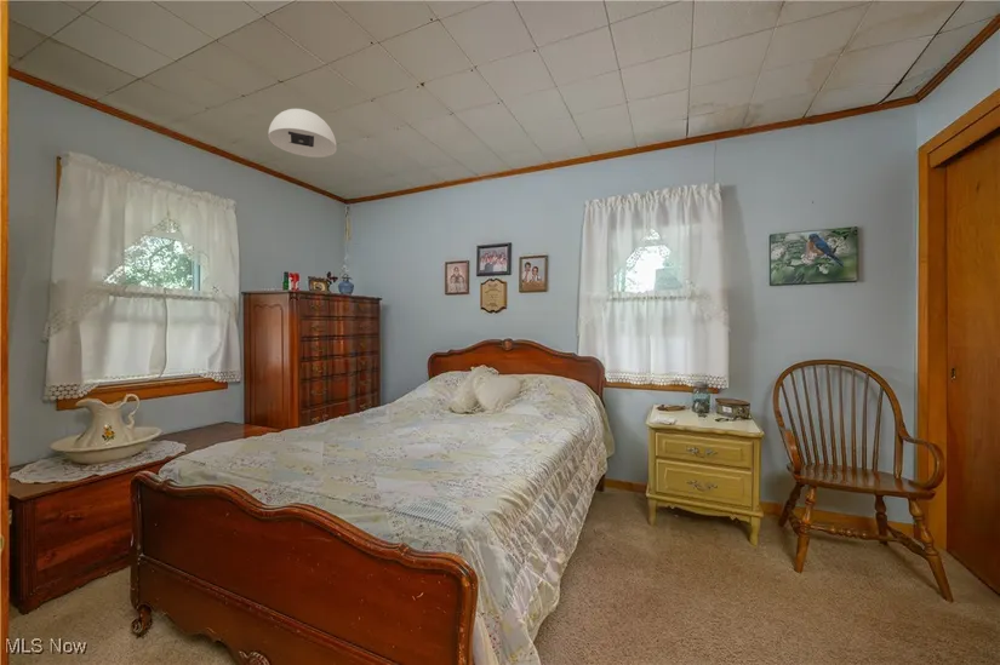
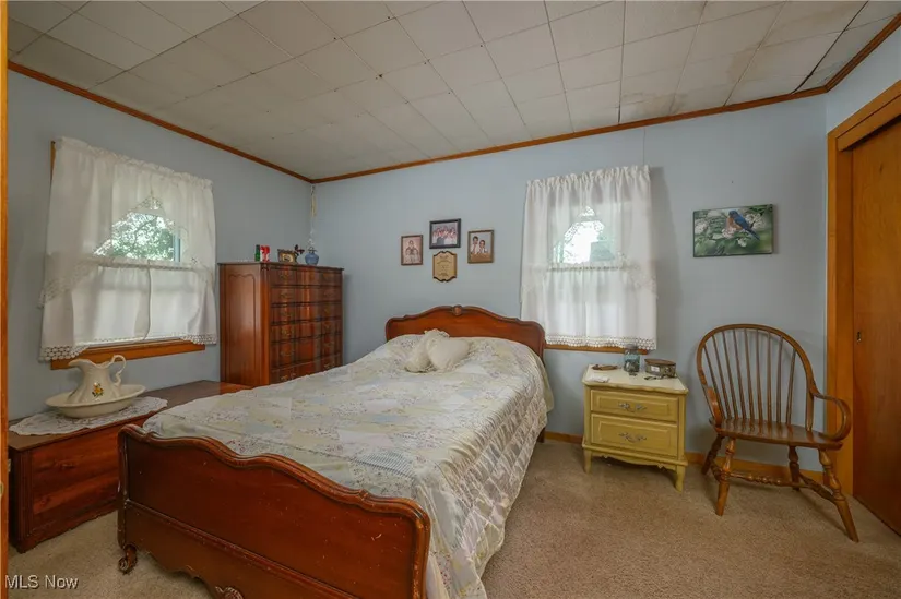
- ceiling light [267,108,338,159]
